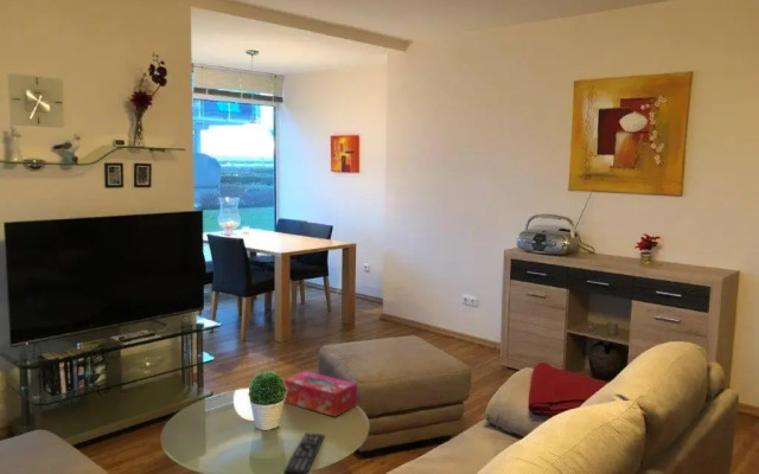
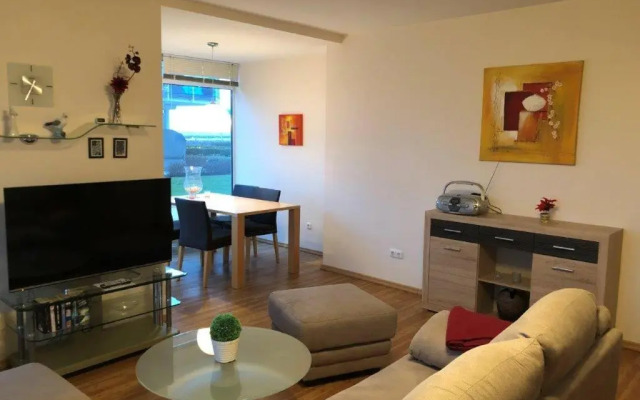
- tissue box [282,370,358,418]
- remote control [282,431,326,474]
